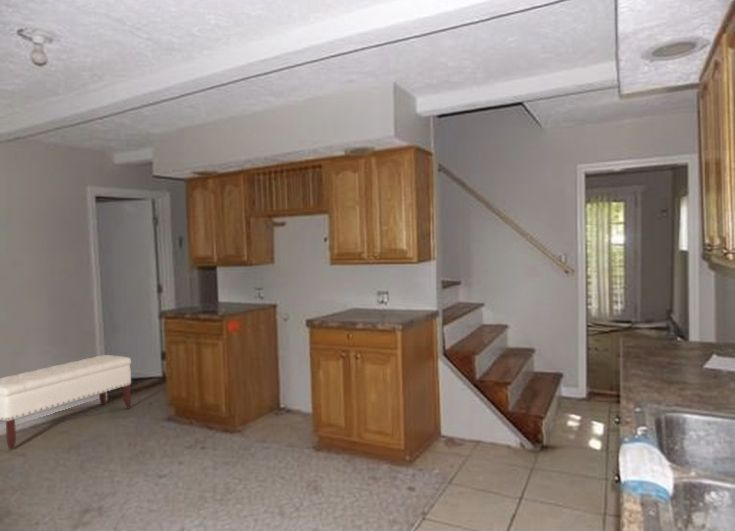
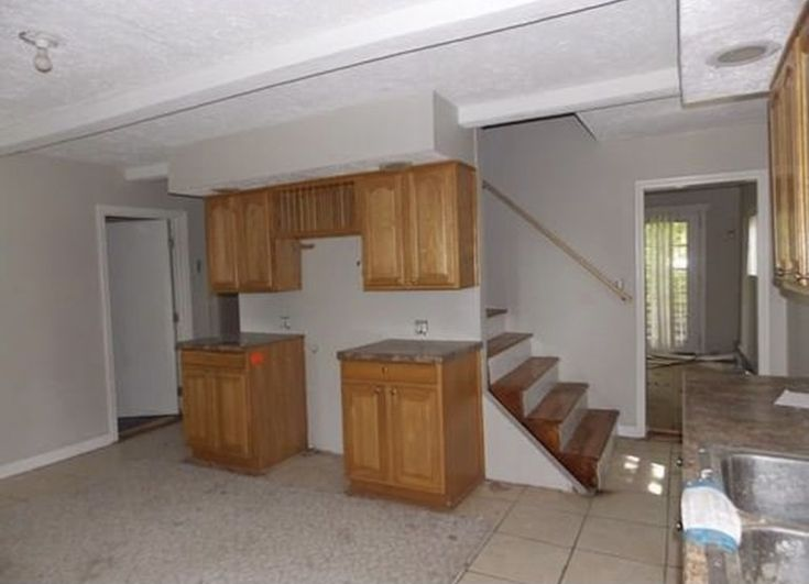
- bench [0,354,132,451]
